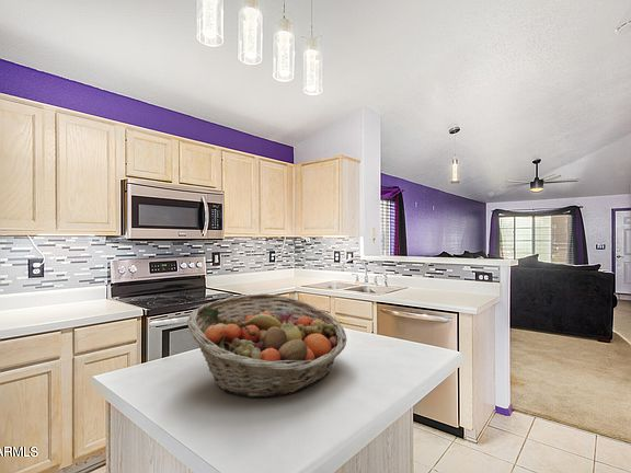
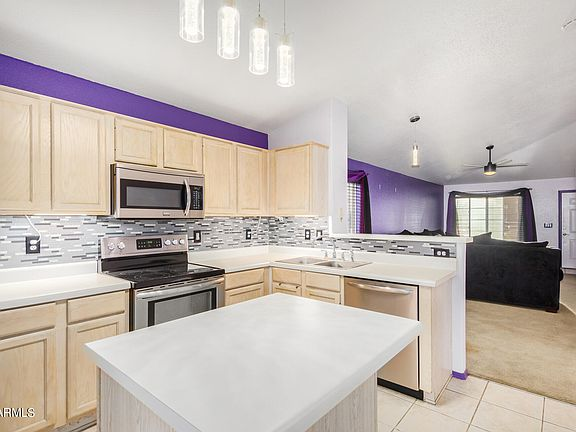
- fruit basket [186,293,347,399]
